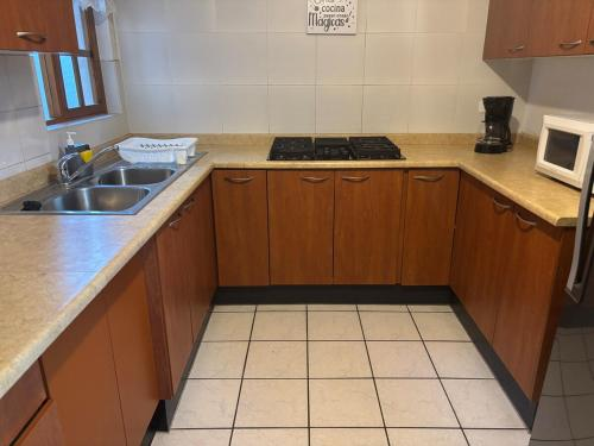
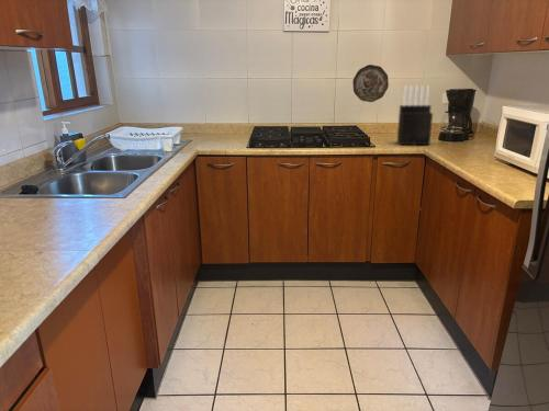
+ knife block [396,84,434,147]
+ decorative plate [351,64,390,103]
